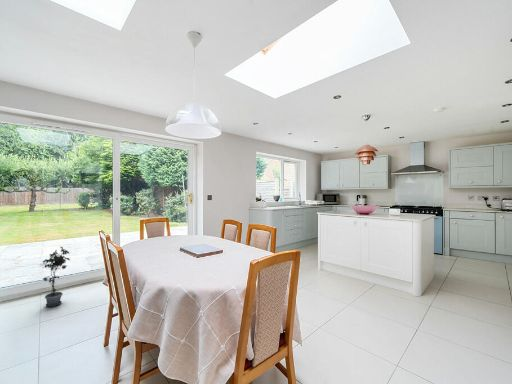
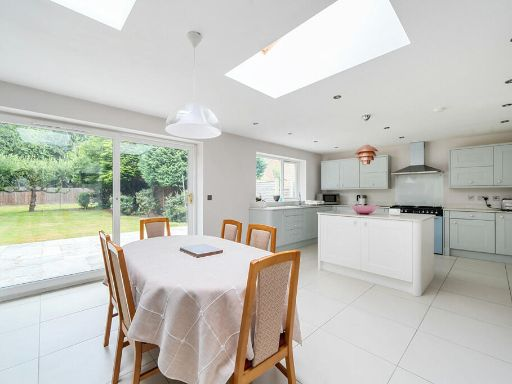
- potted plant [39,246,70,307]
